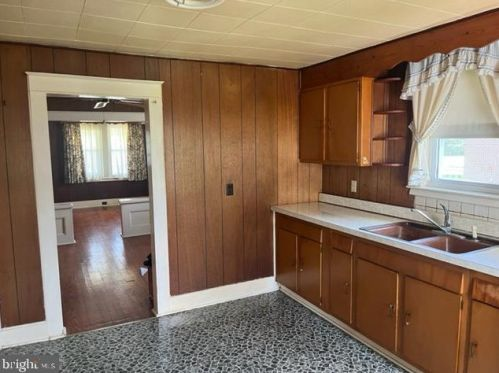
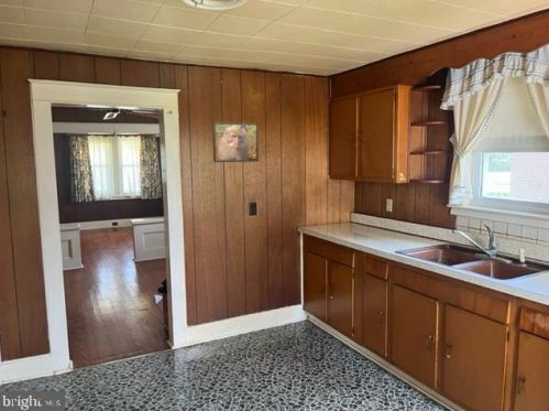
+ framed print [211,121,260,163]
